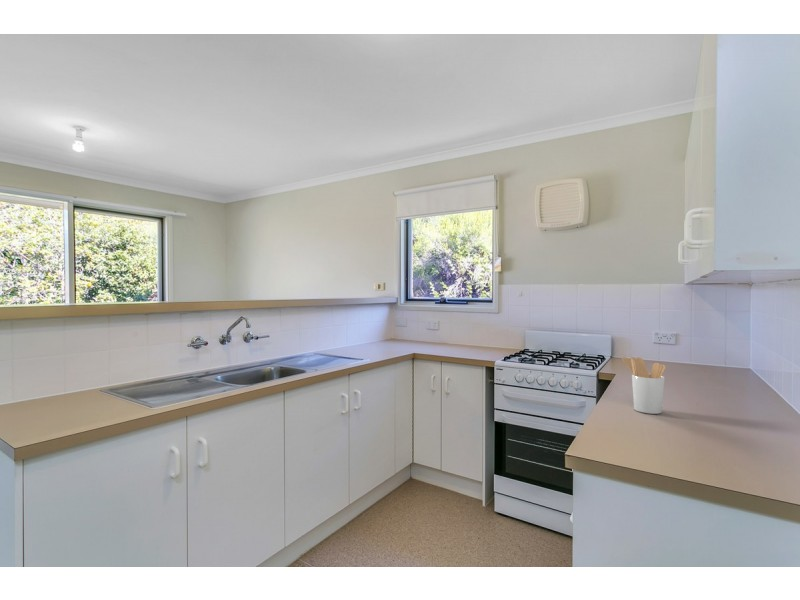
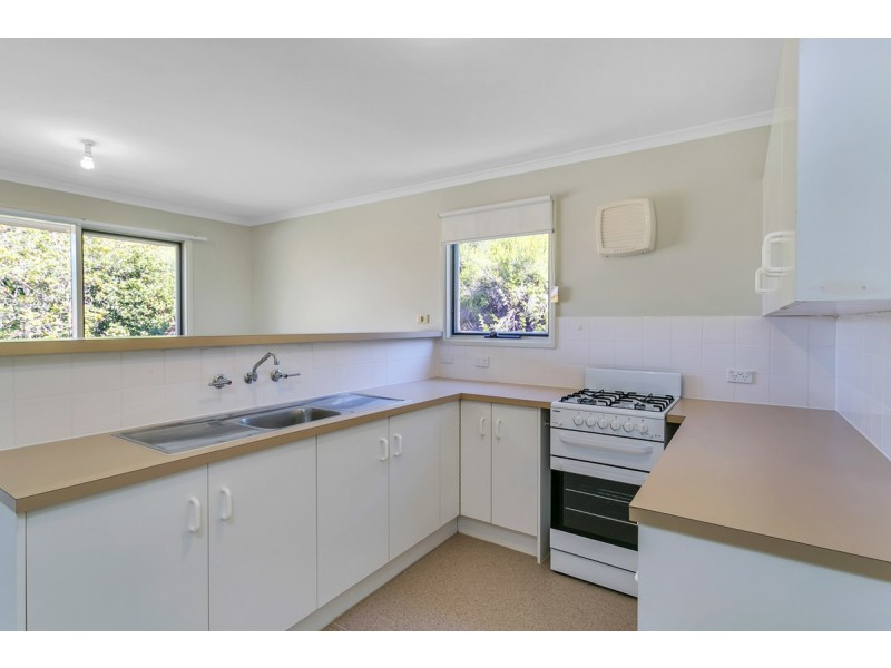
- utensil holder [621,356,667,415]
